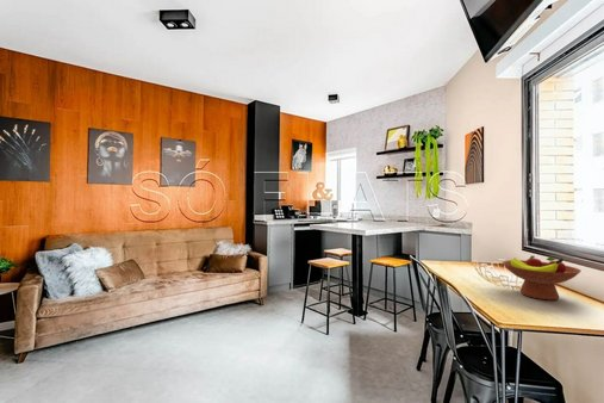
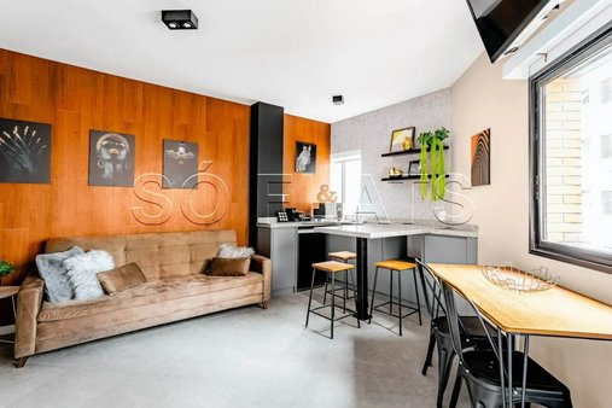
- fruit bowl [502,254,583,300]
